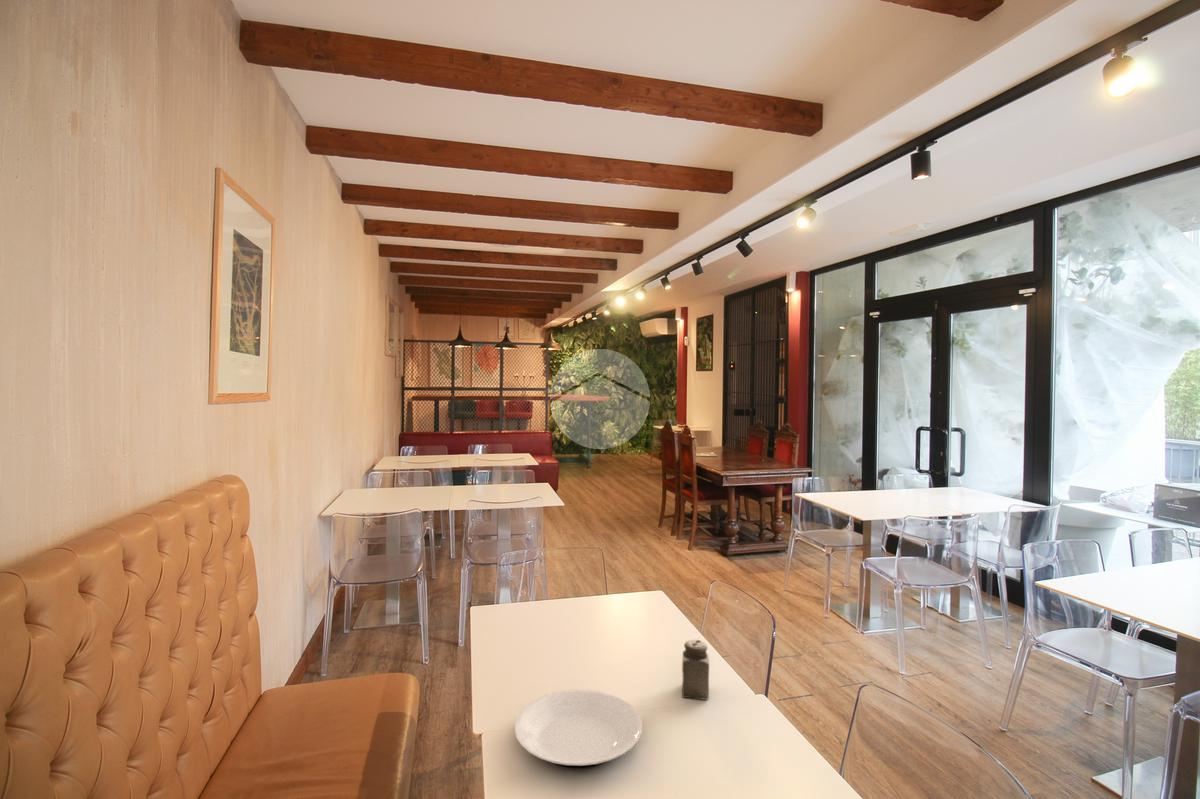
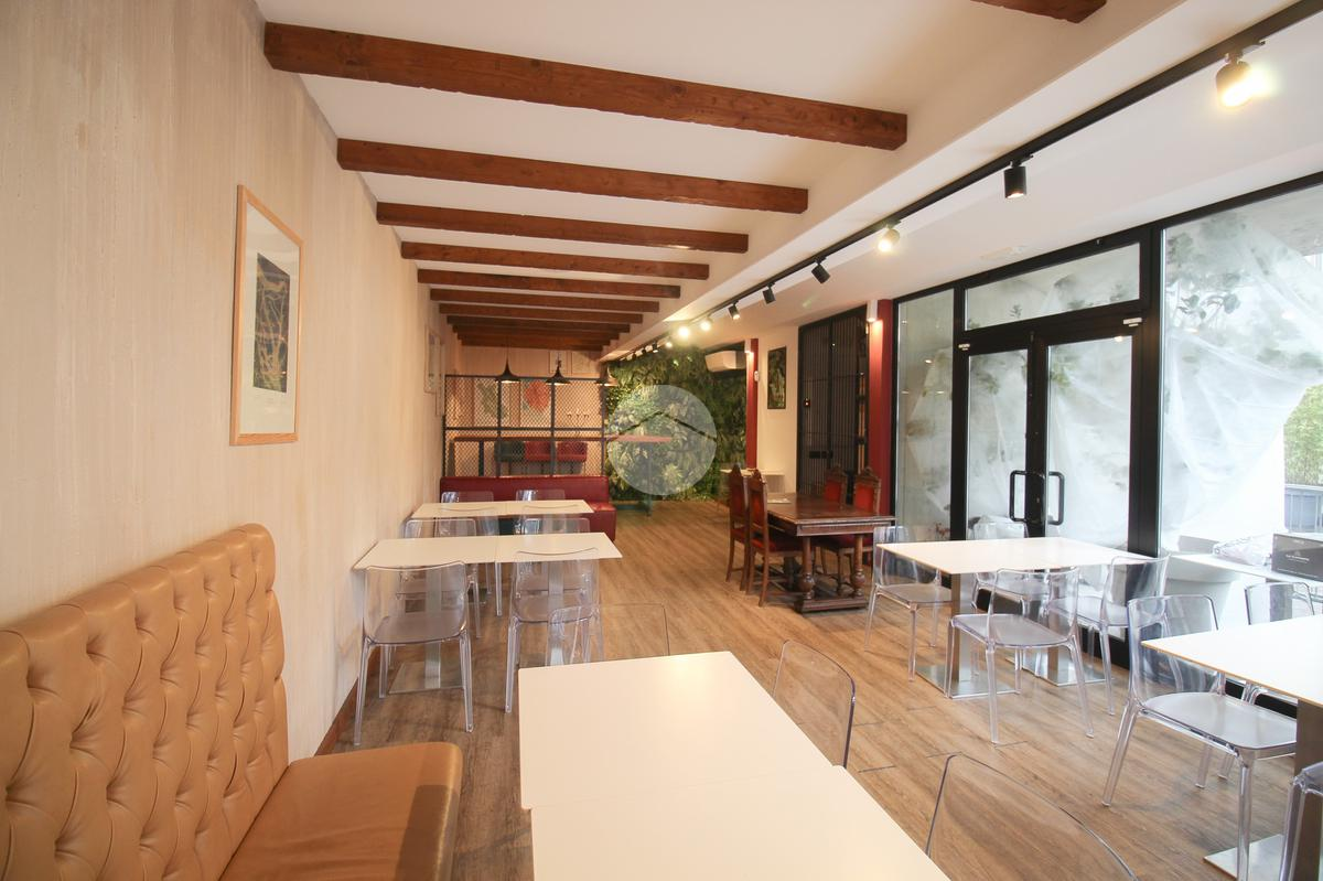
- plate [513,689,643,769]
- salt shaker [681,639,710,701]
